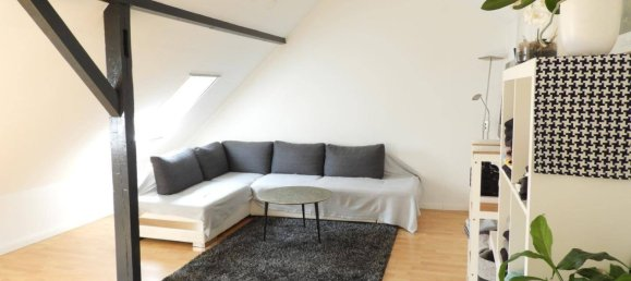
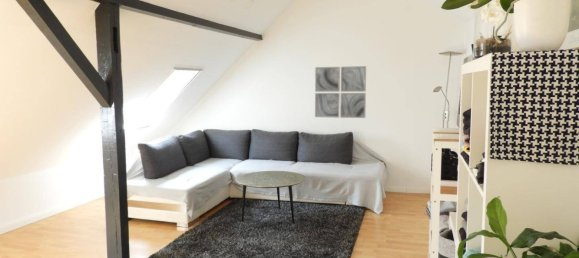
+ wall art [314,65,367,119]
